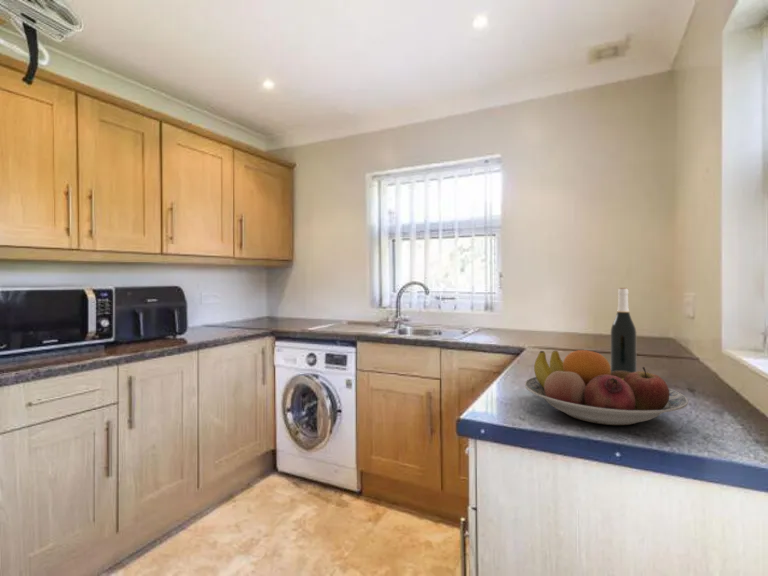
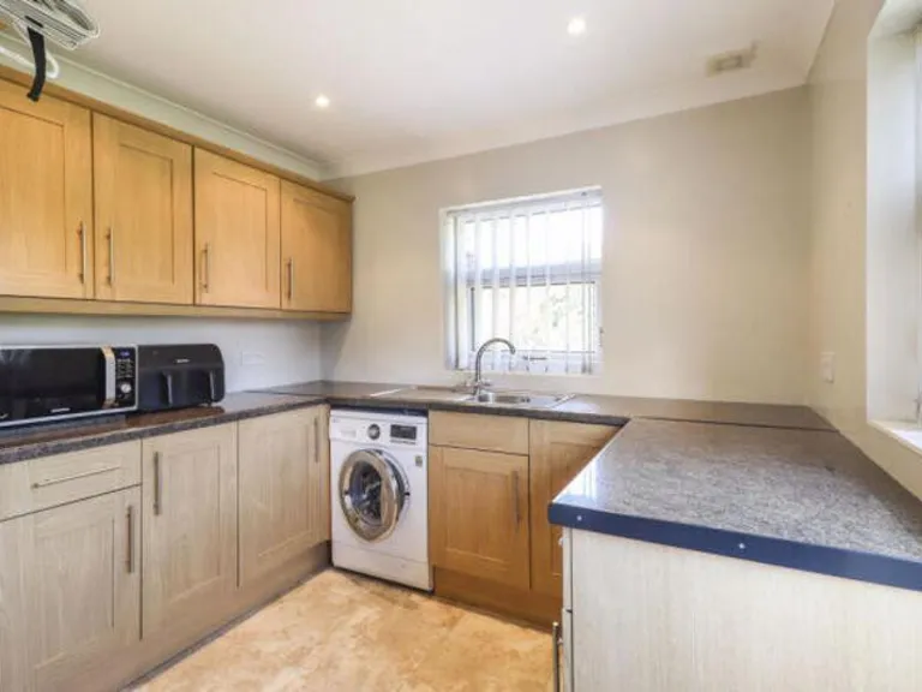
- wine bottle [610,287,638,373]
- fruit bowl [524,349,689,426]
